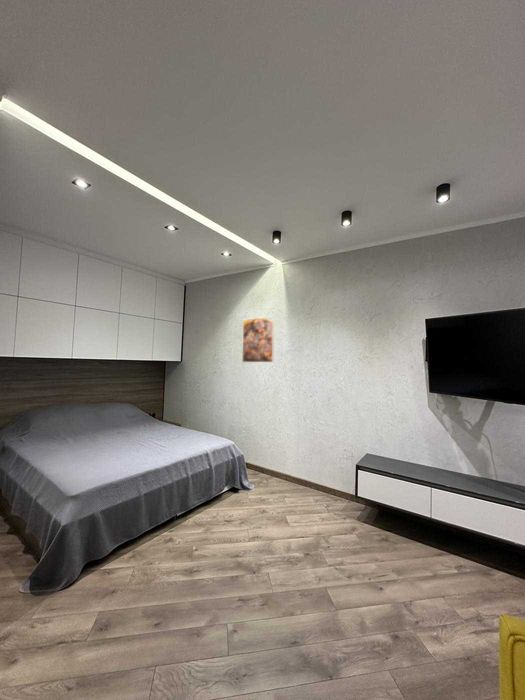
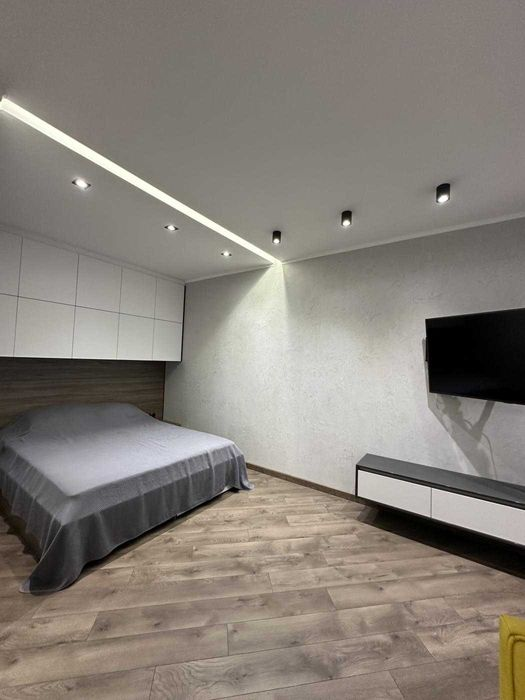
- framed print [241,315,275,363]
